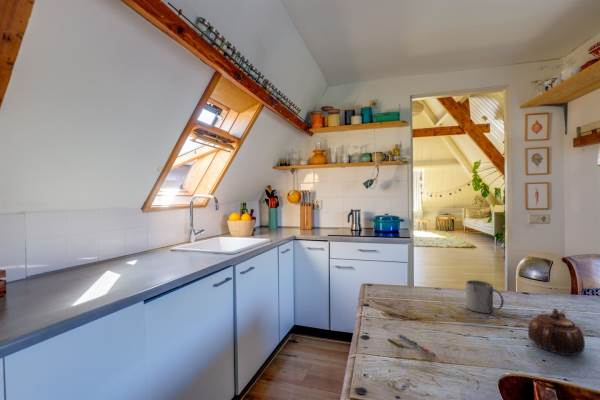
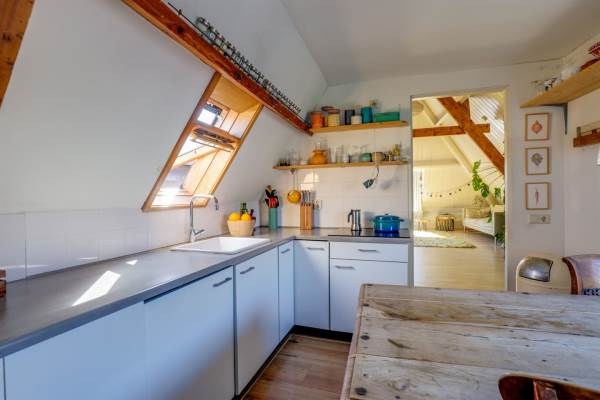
- mug [465,279,505,314]
- teapot [527,308,586,356]
- pen [397,333,437,358]
